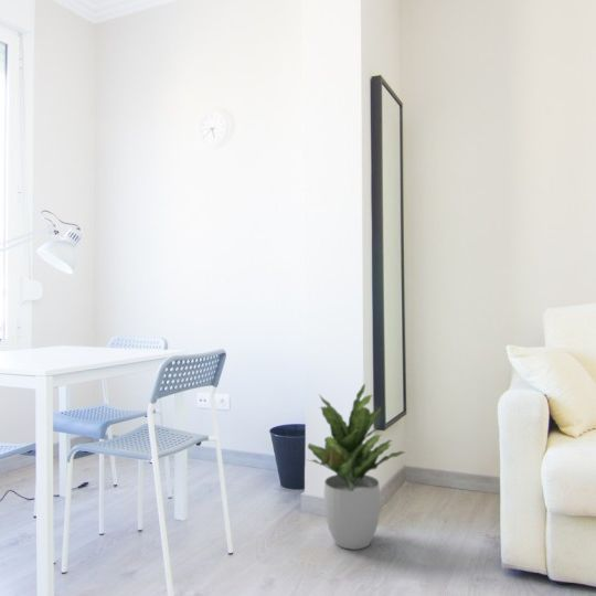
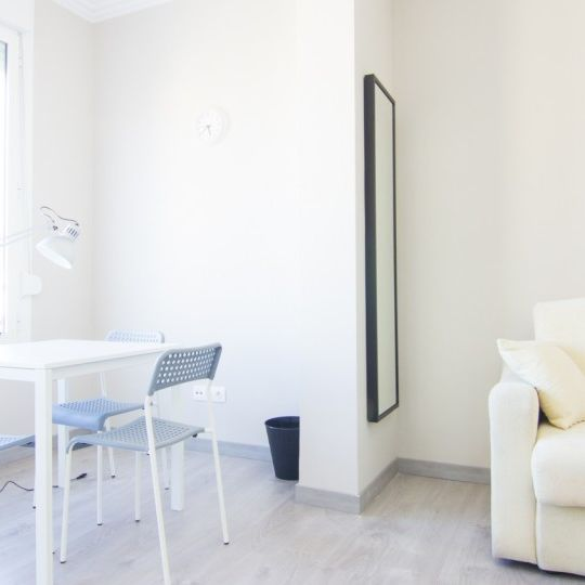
- potted plant [305,383,405,551]
